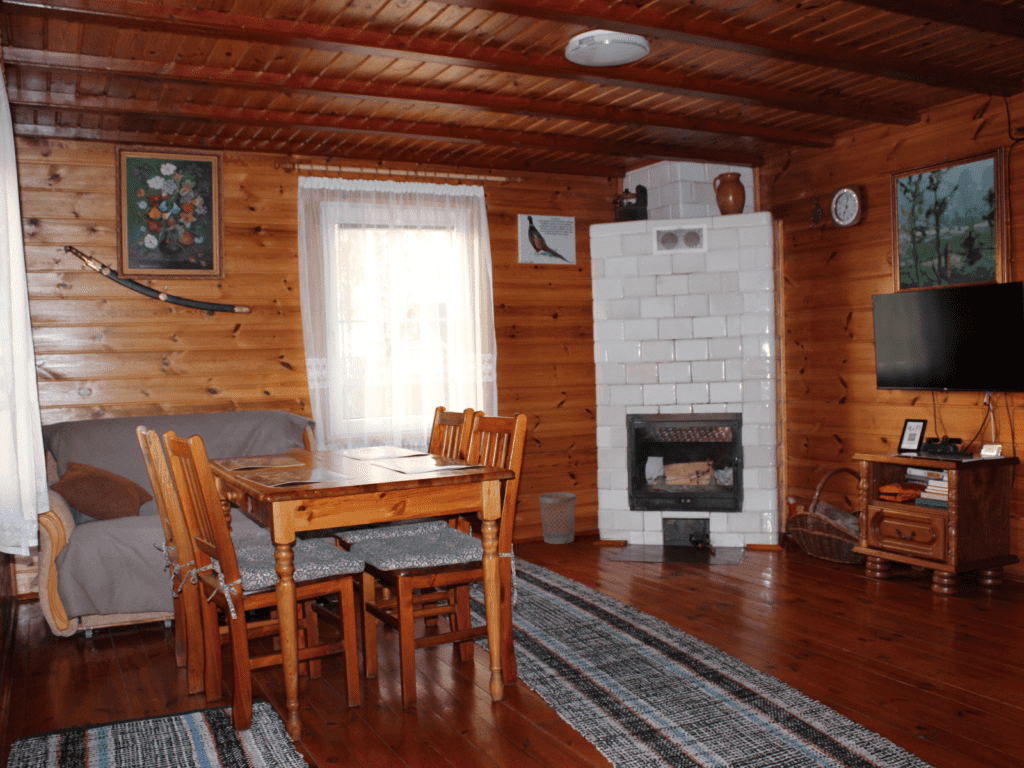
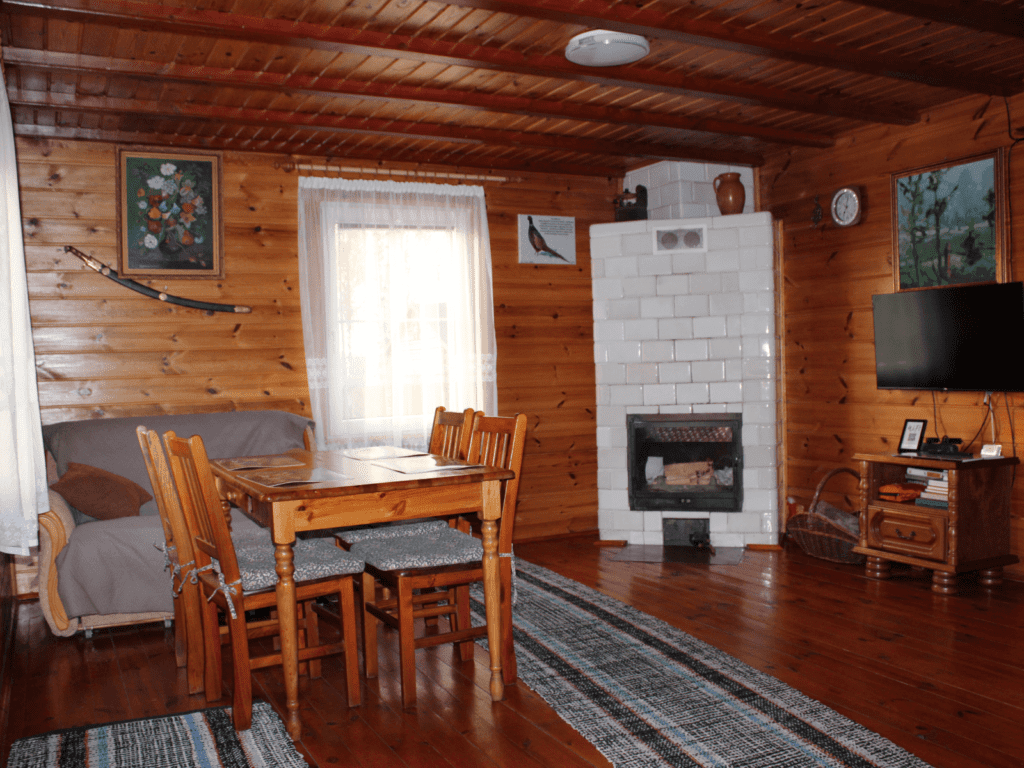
- wastebasket [538,491,577,545]
